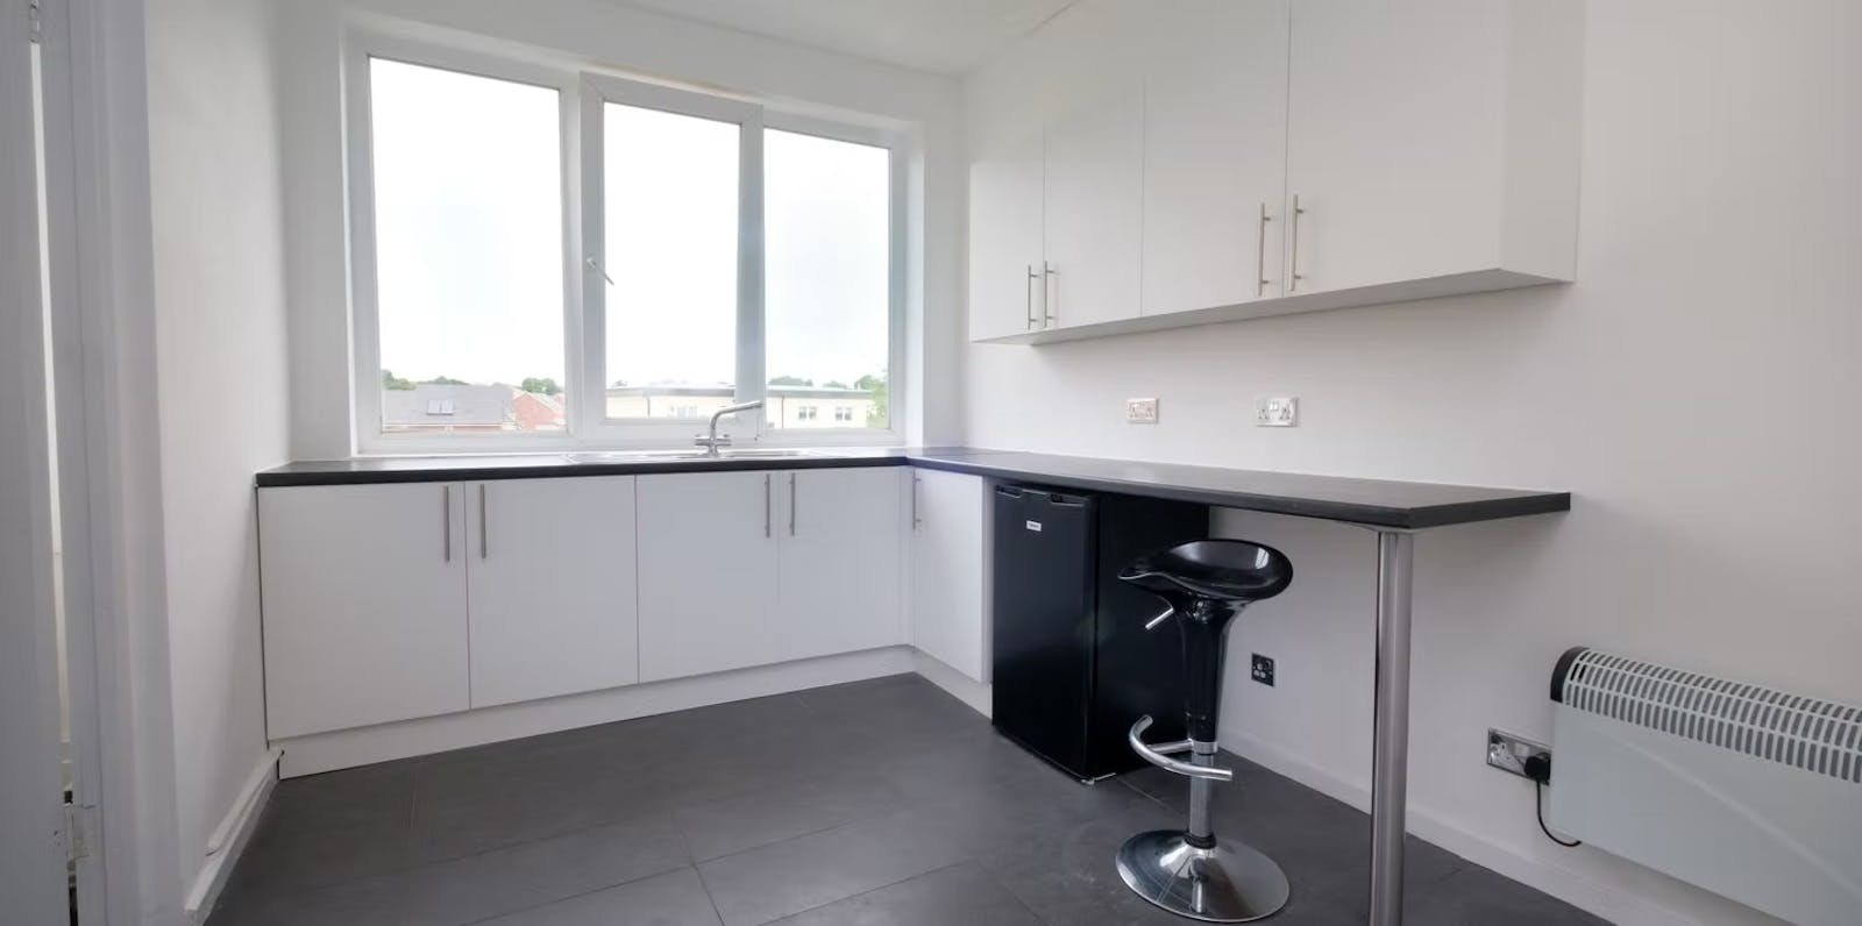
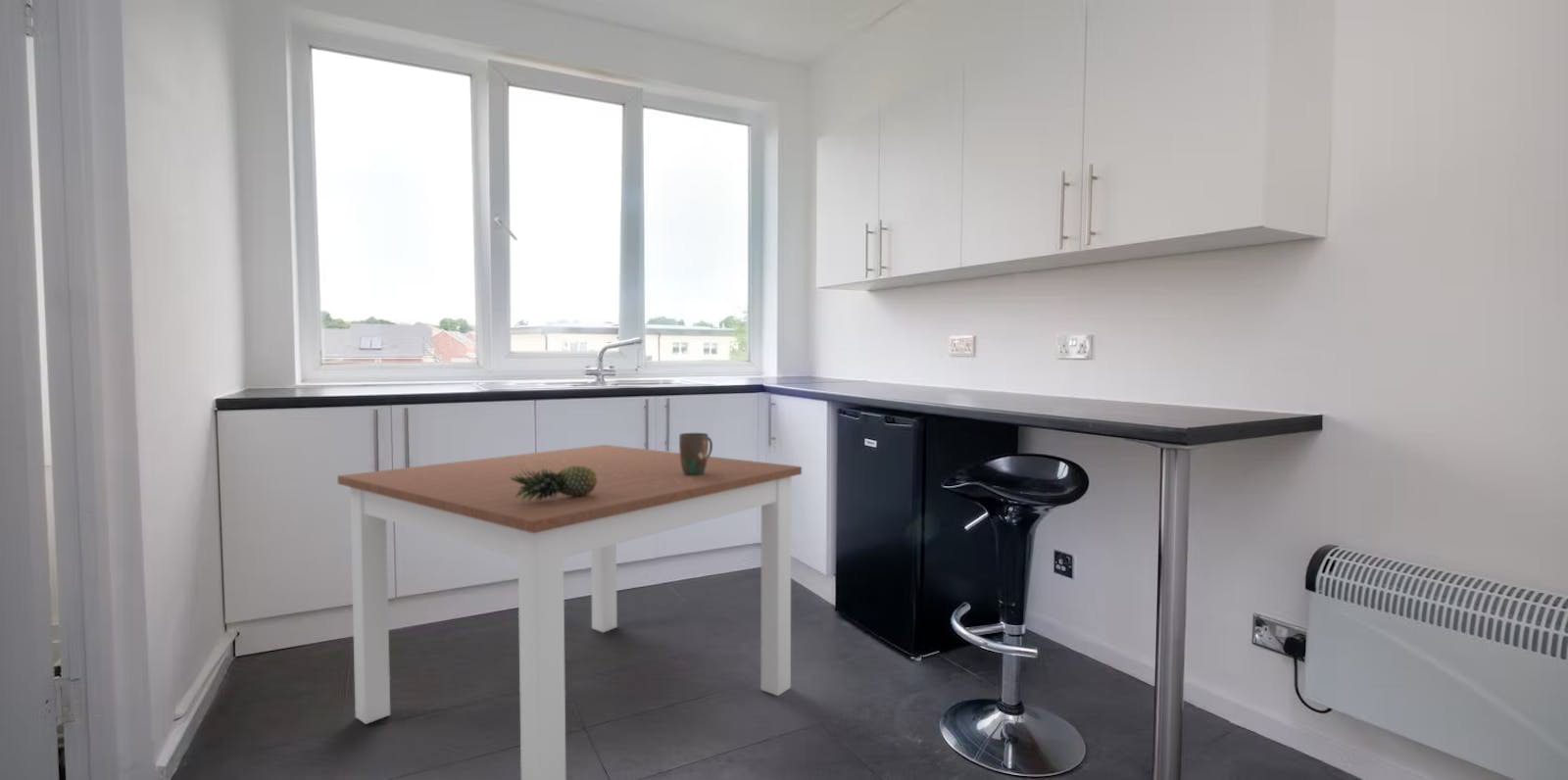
+ mug [678,432,713,475]
+ dining table [336,444,803,780]
+ fruit [509,466,597,504]
